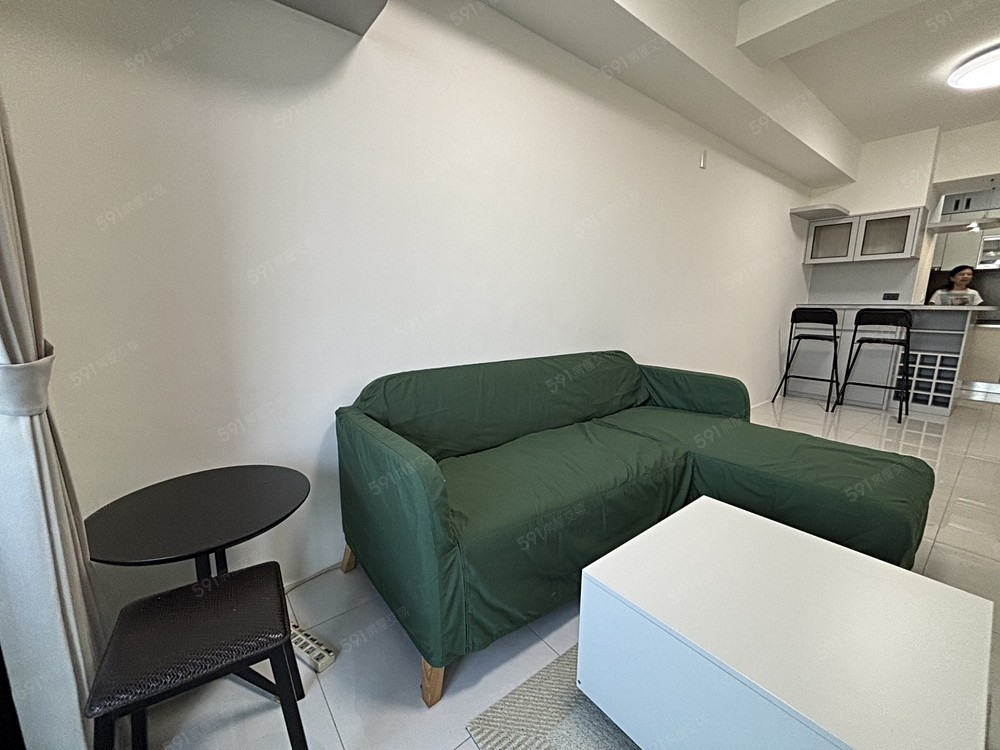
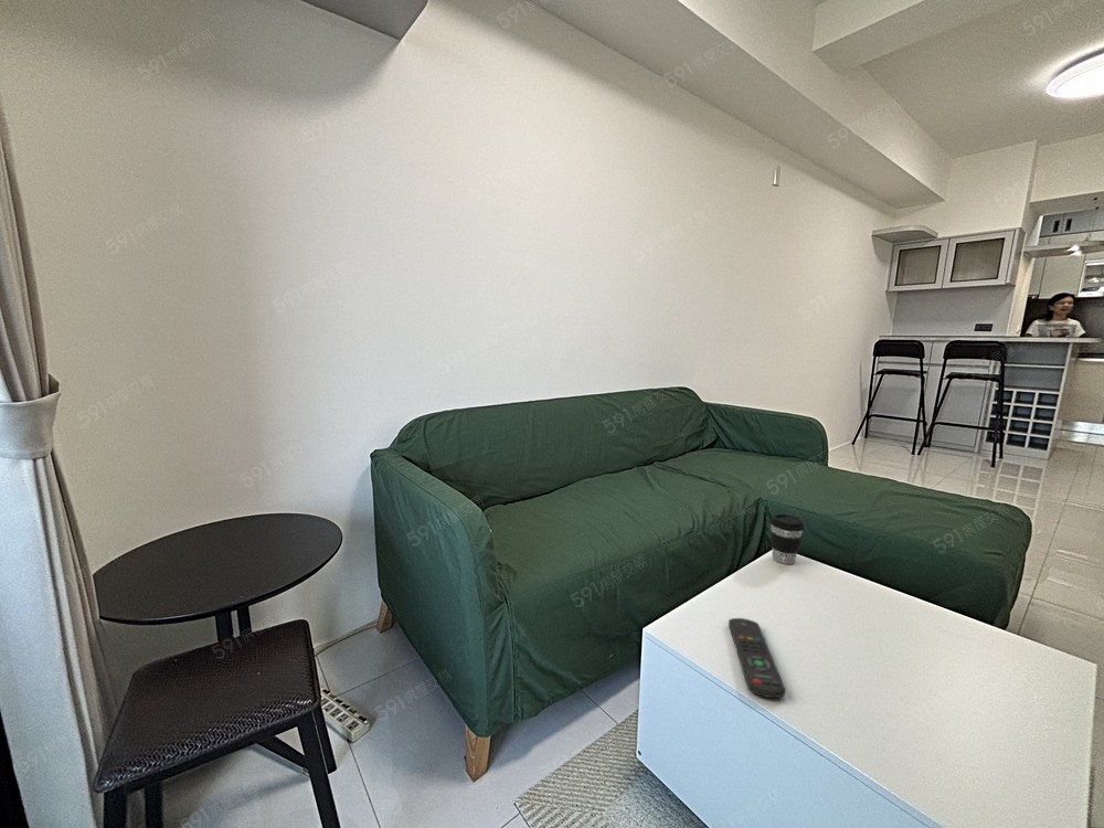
+ coffee cup [769,513,806,565]
+ remote control [728,617,786,699]
